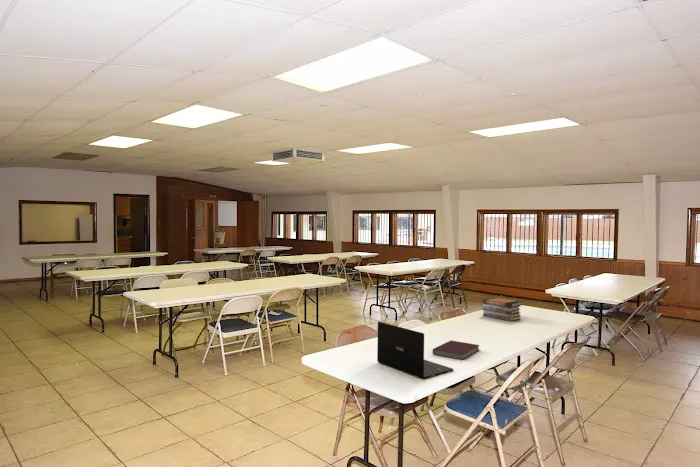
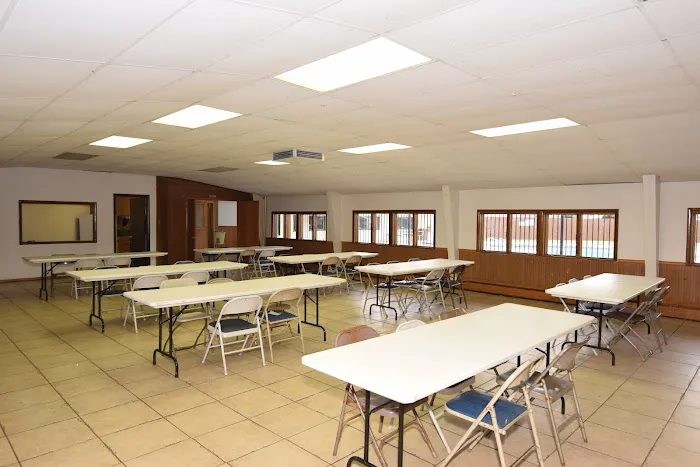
- book stack [481,297,523,322]
- notebook [432,339,481,361]
- laptop [376,321,454,380]
